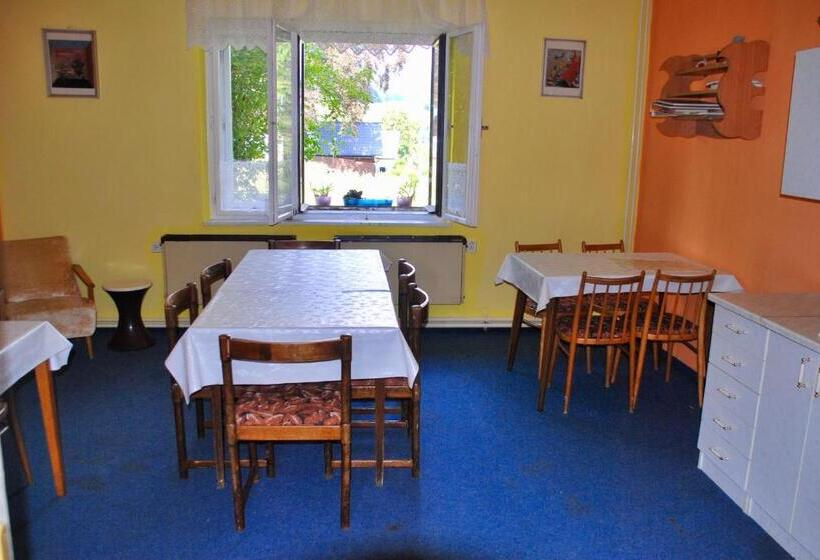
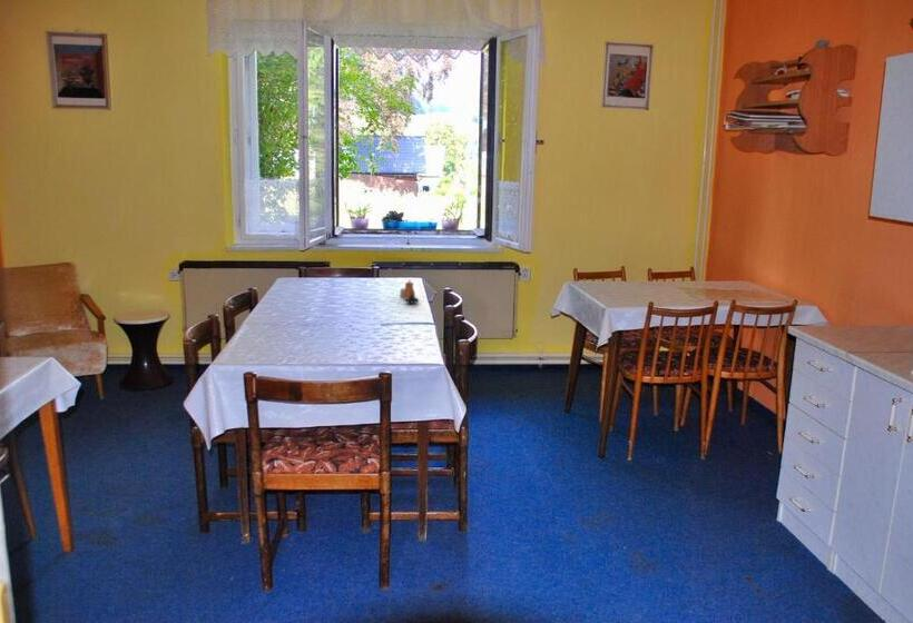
+ teapot [399,279,421,305]
